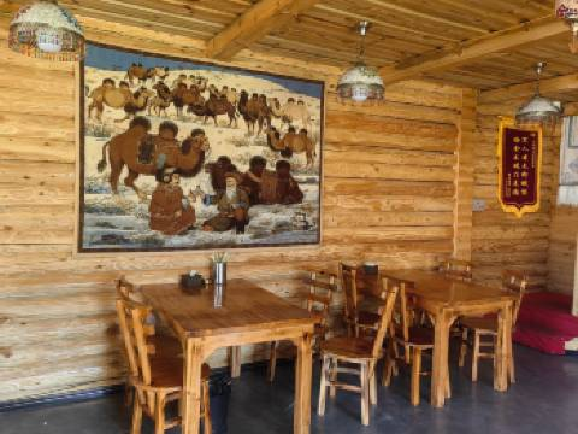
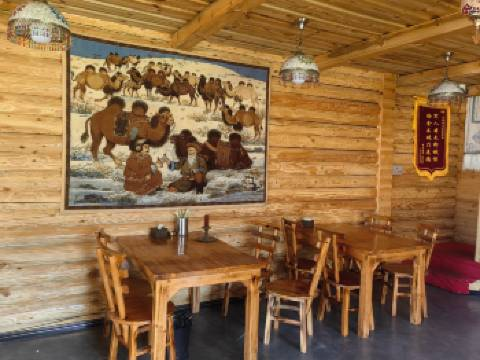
+ candle holder [196,213,221,243]
